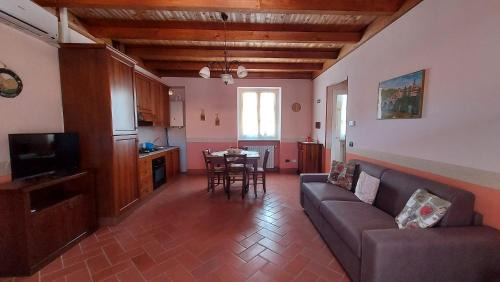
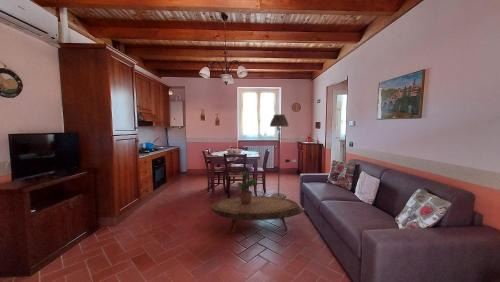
+ floor lamp [269,113,290,199]
+ potted plant [234,170,258,204]
+ coffee table [209,195,304,233]
